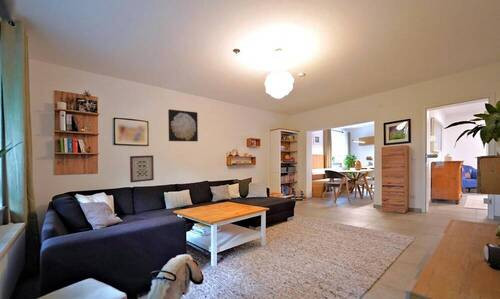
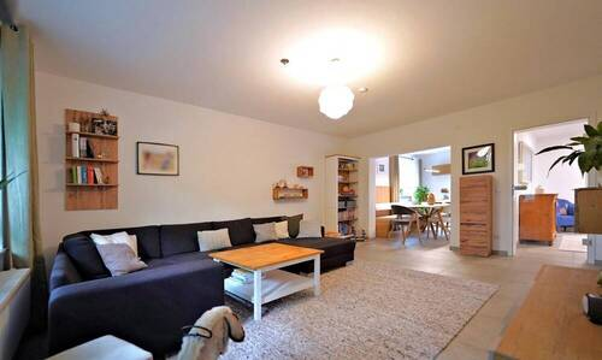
- wall art [167,108,199,142]
- wall art [129,154,155,184]
